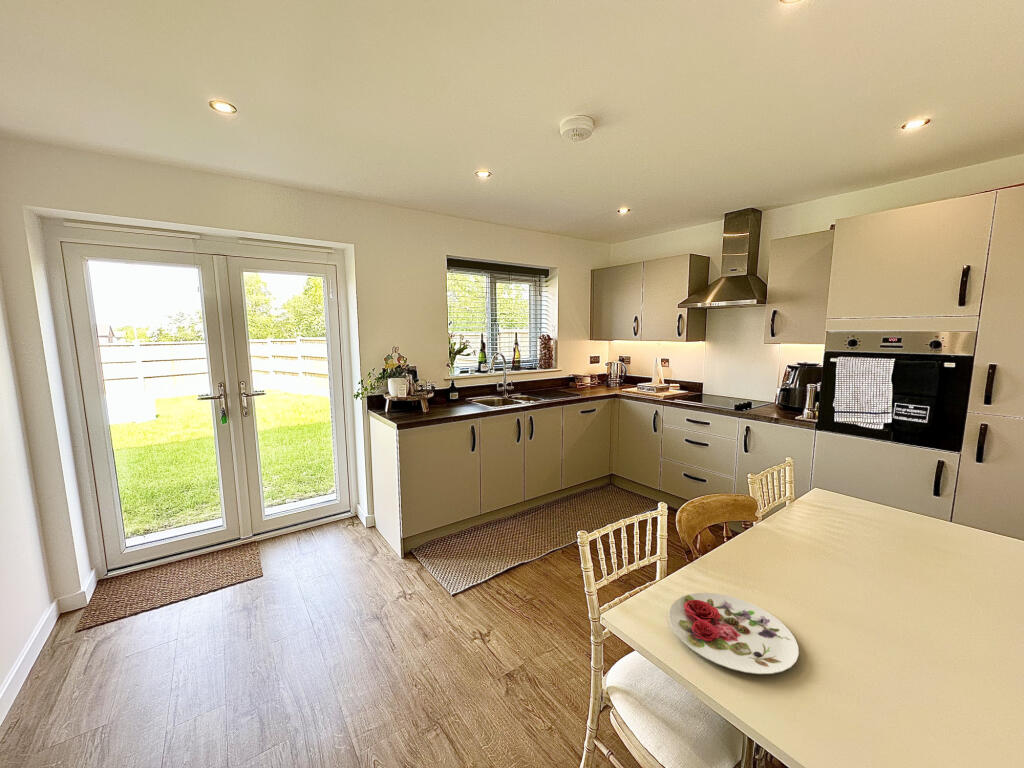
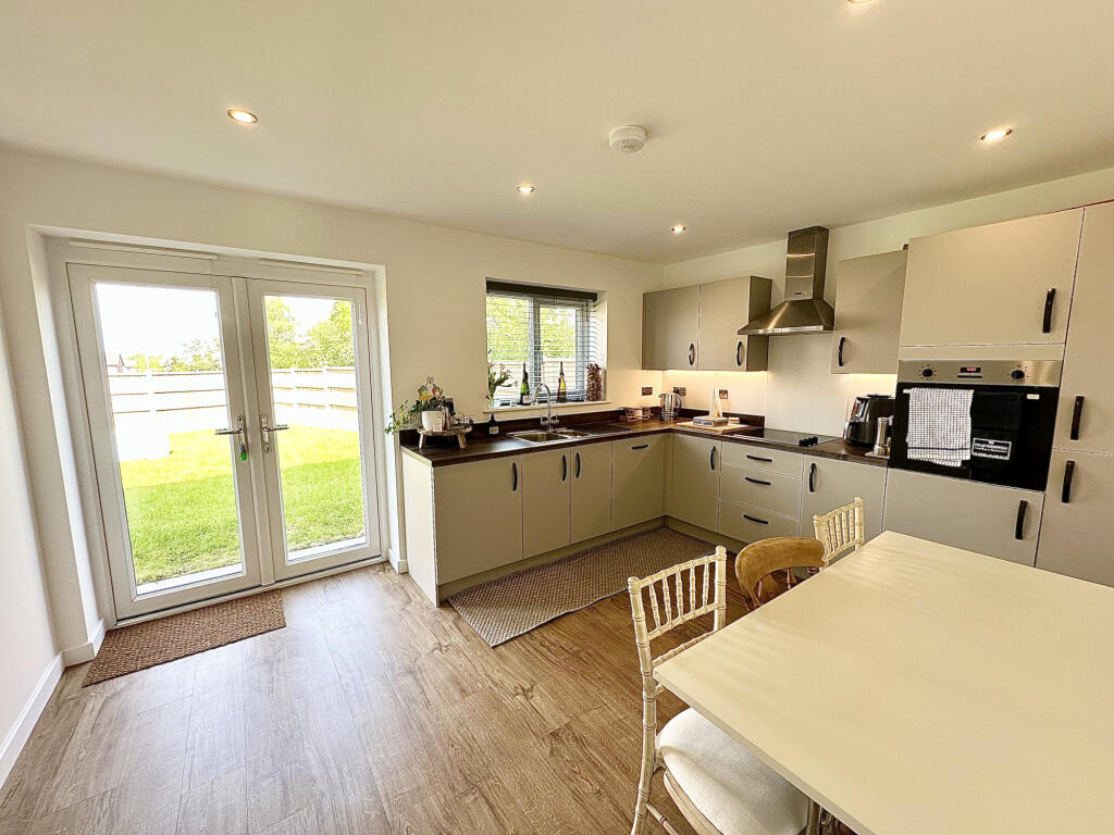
- plate [668,592,800,675]
